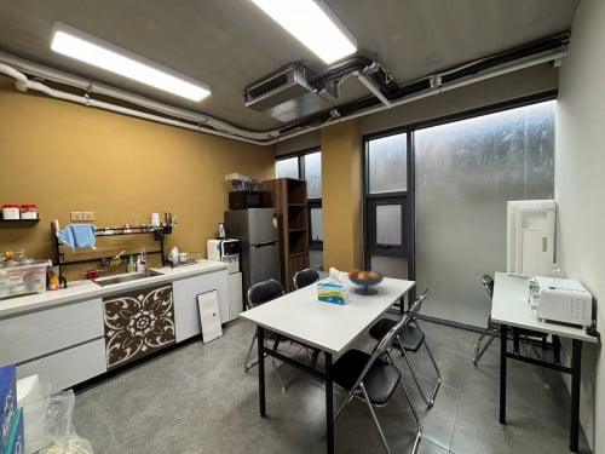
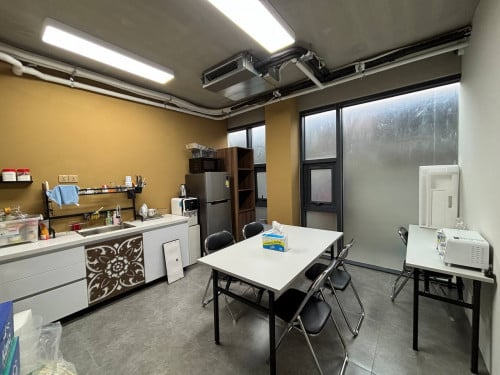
- fruit bowl [346,268,386,295]
